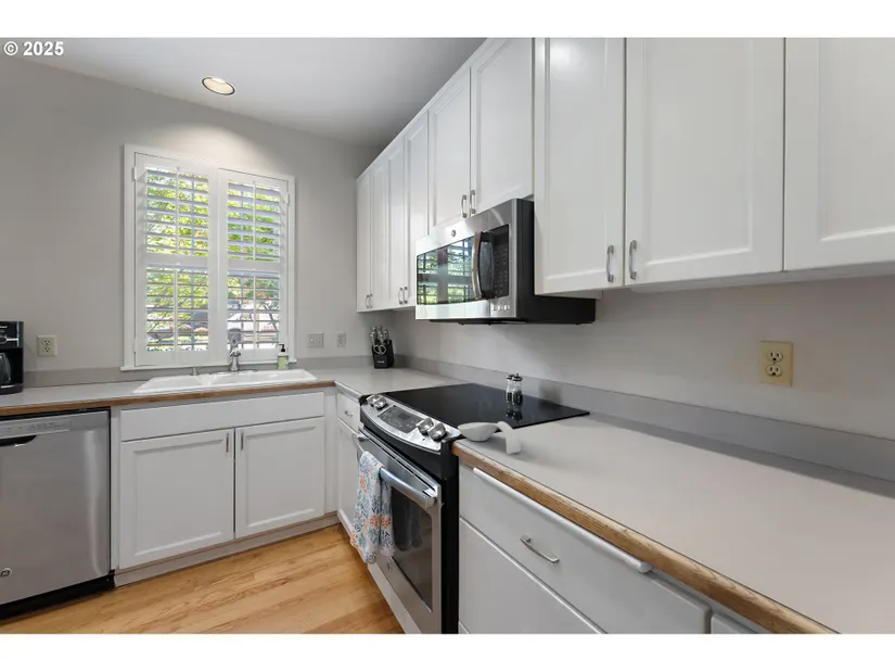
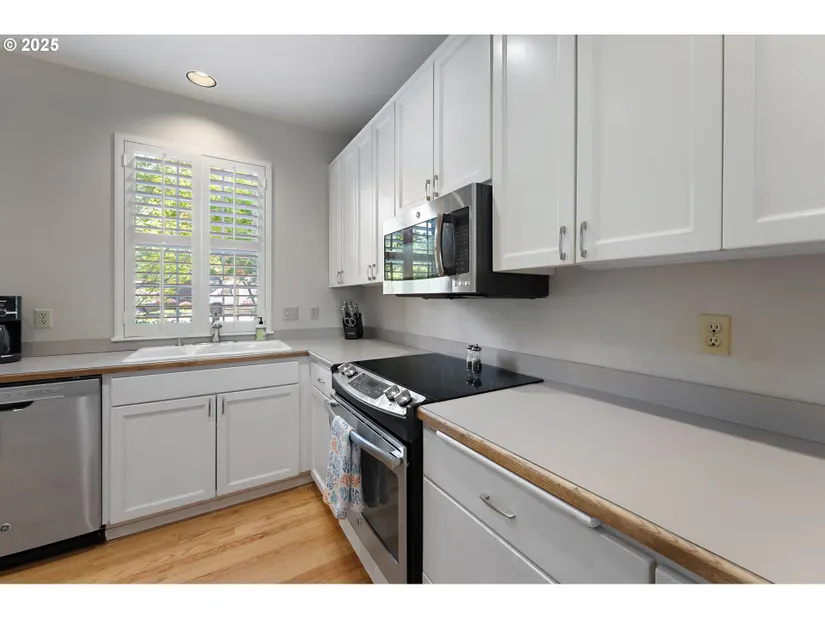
- spoon rest [457,420,522,455]
